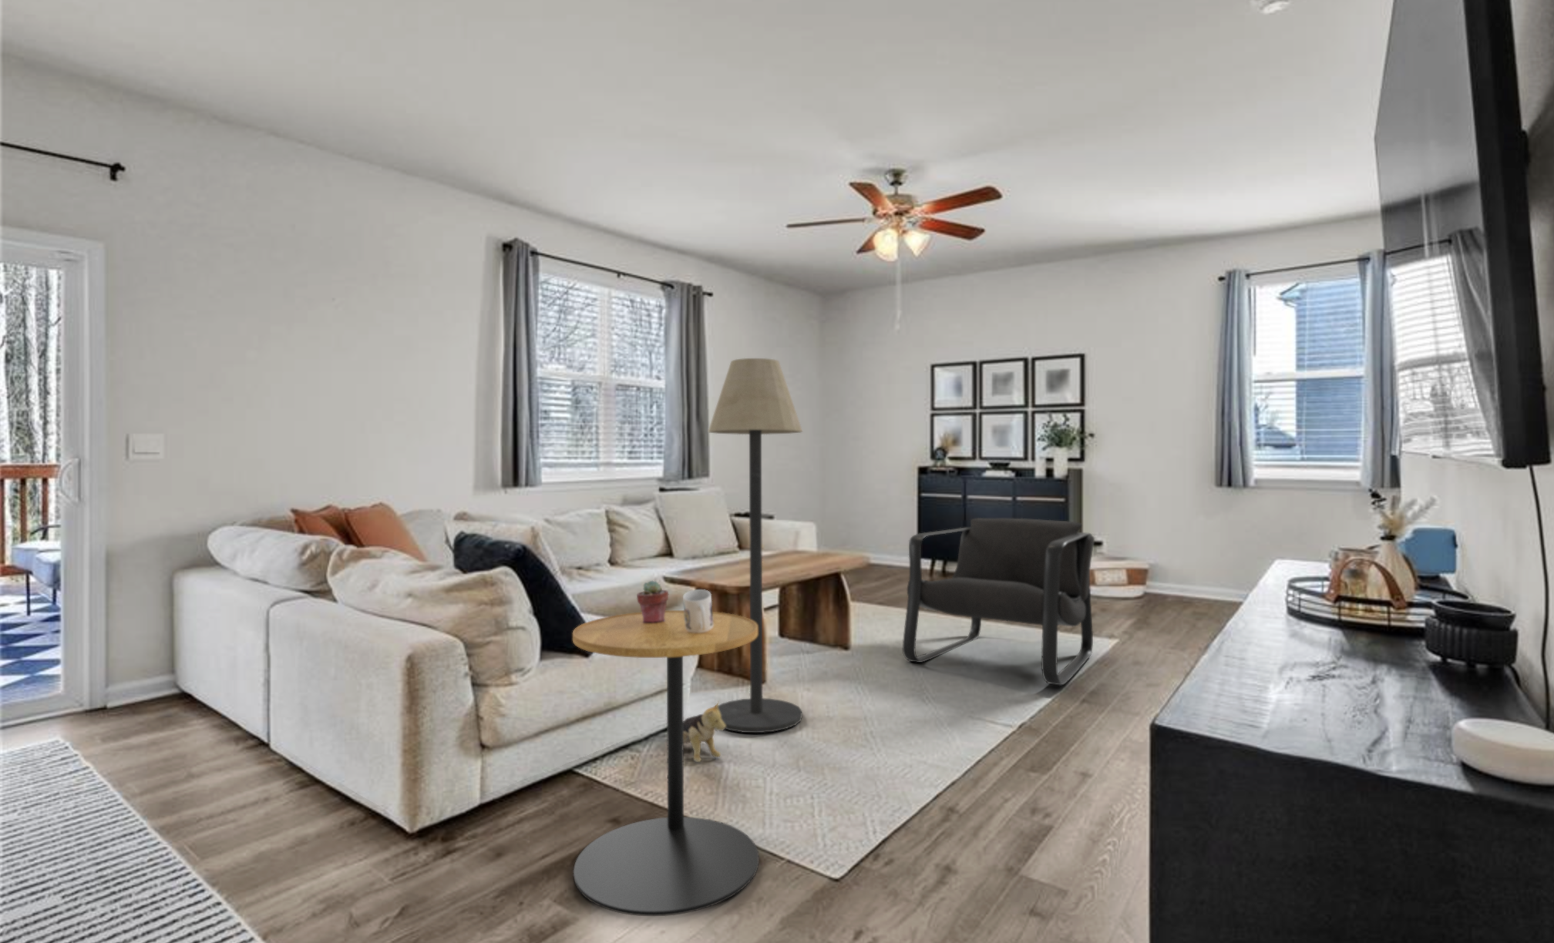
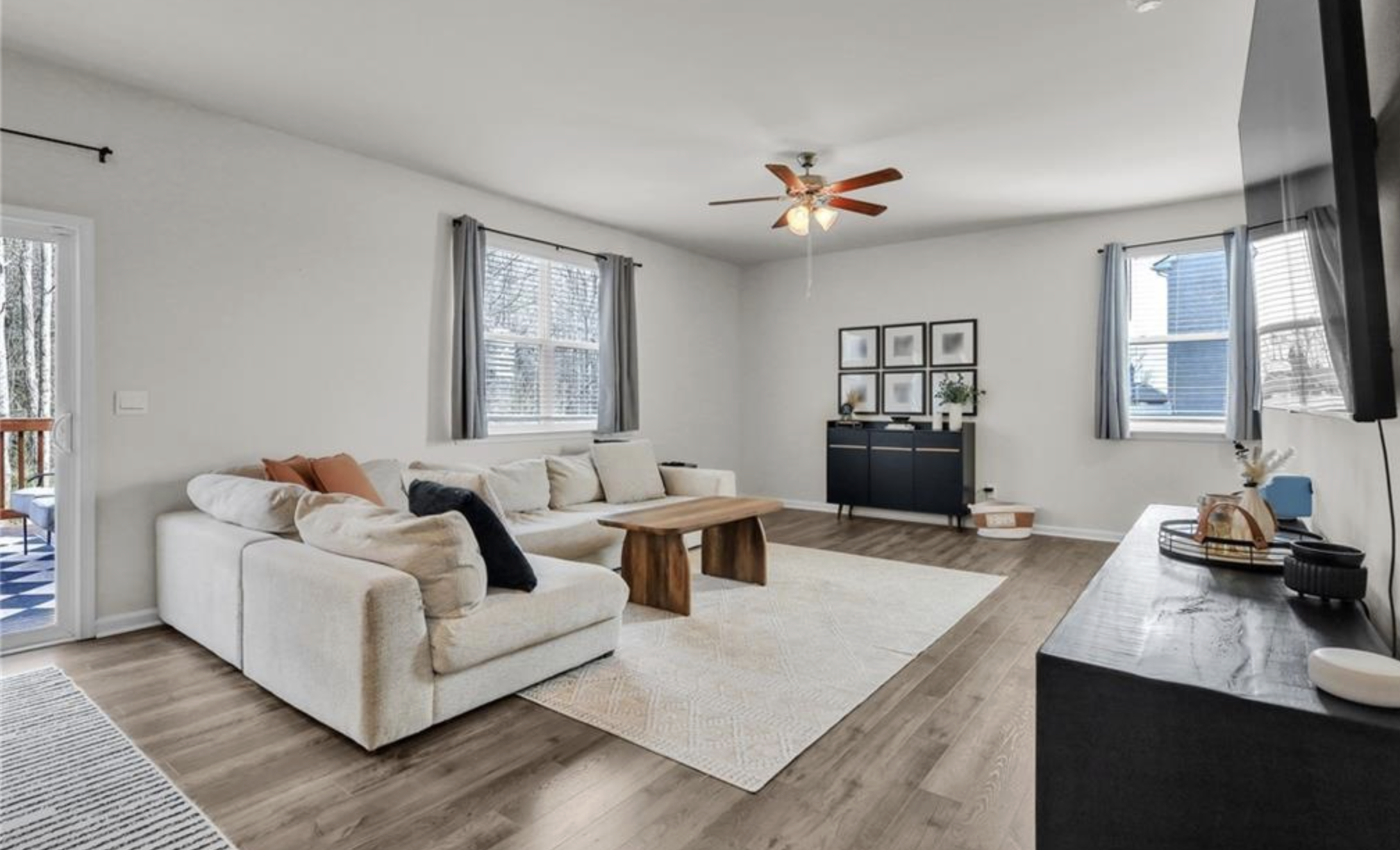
- armchair [901,517,1096,687]
- mug [683,589,713,633]
- potted succulent [636,579,669,623]
- side table [572,609,759,916]
- floor lamp [707,357,804,733]
- plush toy [683,700,726,762]
